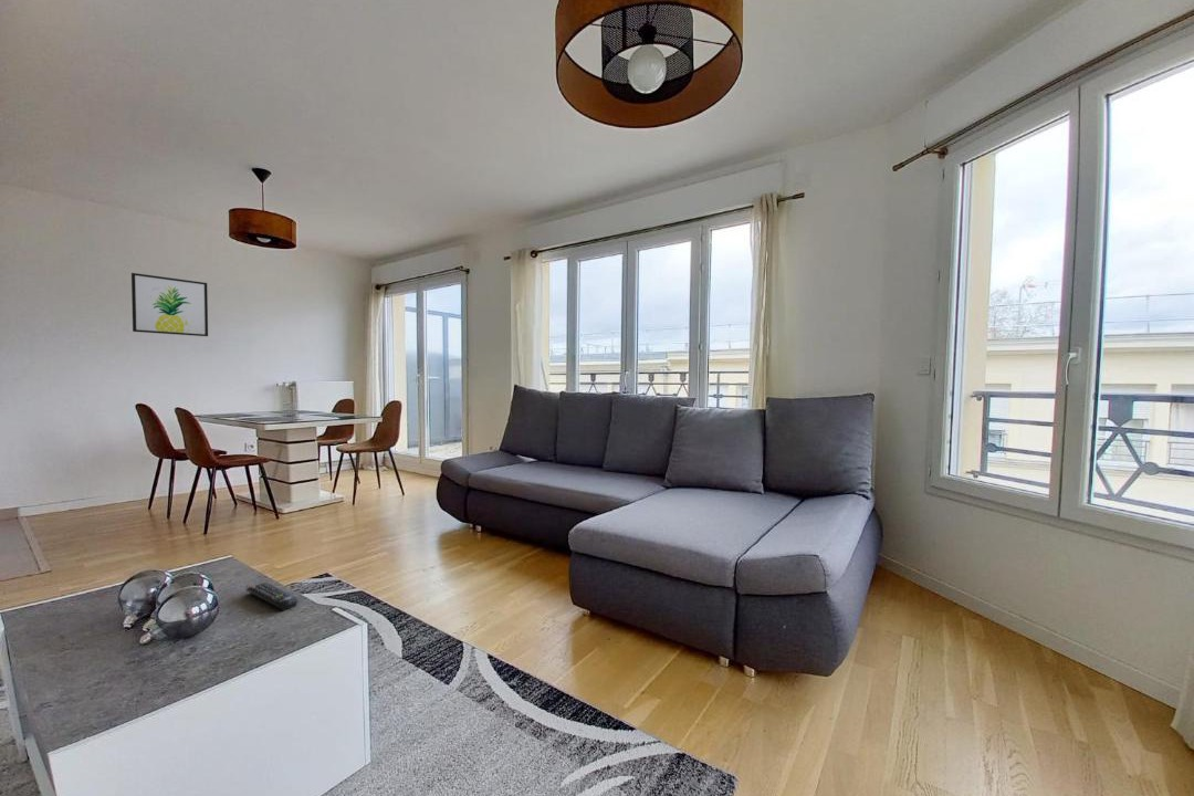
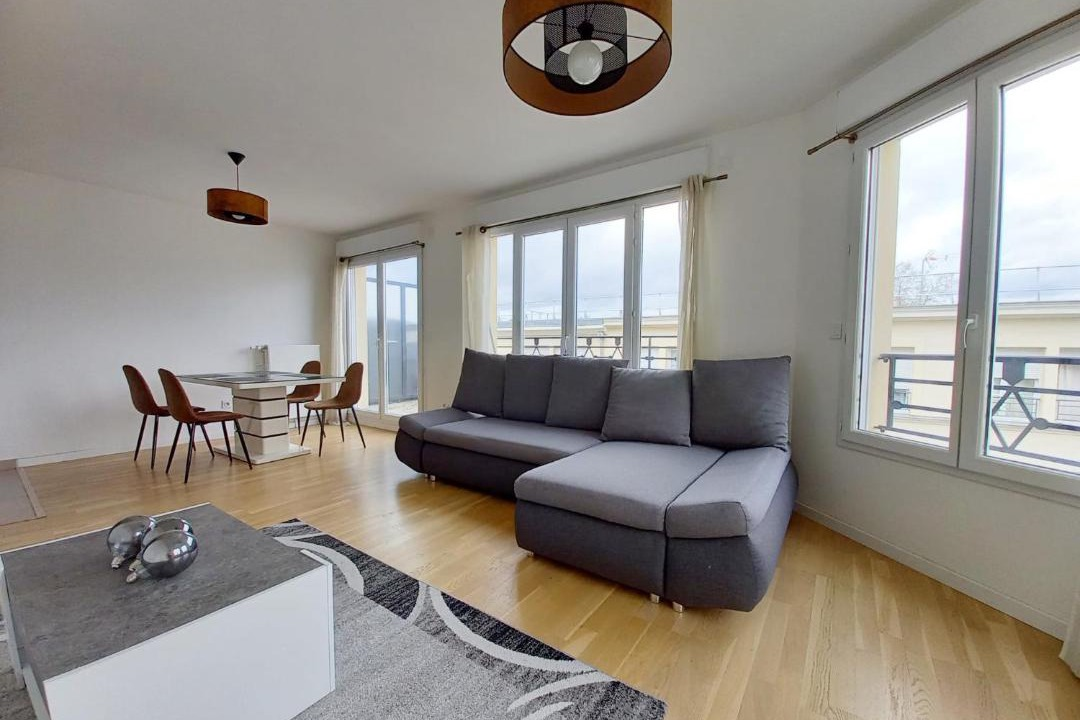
- wall art [130,272,209,337]
- remote control [245,582,298,611]
